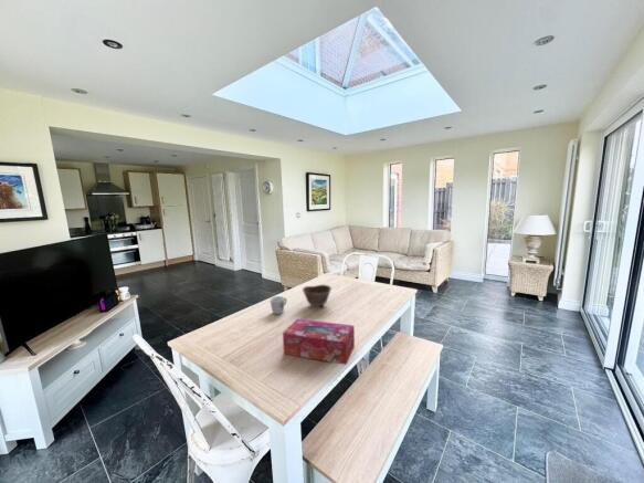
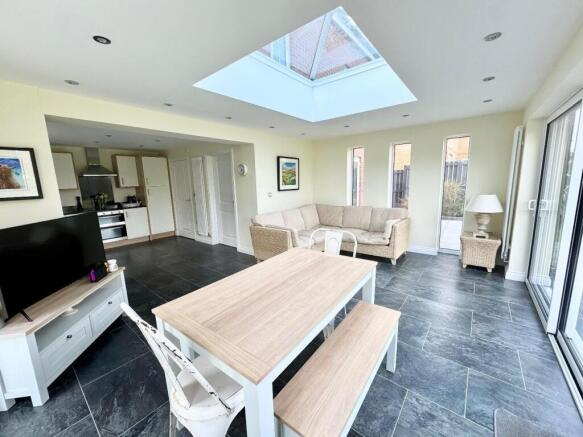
- tissue box [282,317,356,366]
- mug [268,295,288,315]
- bowl [302,284,332,308]
